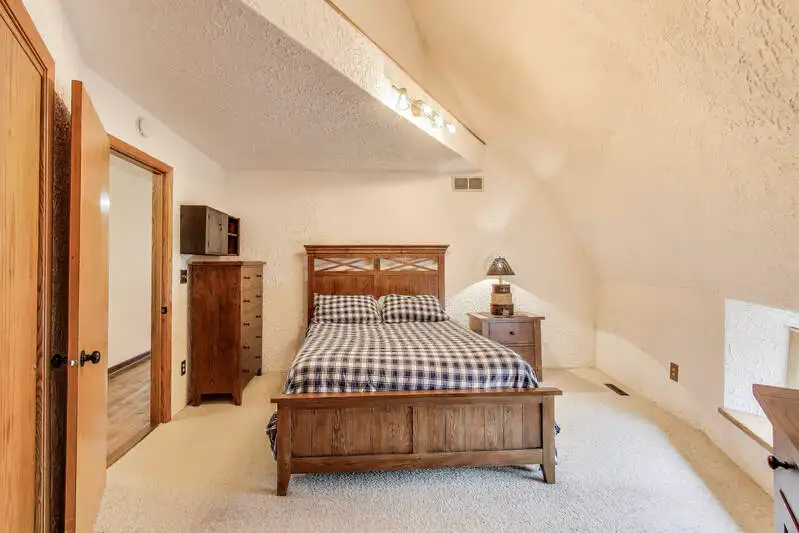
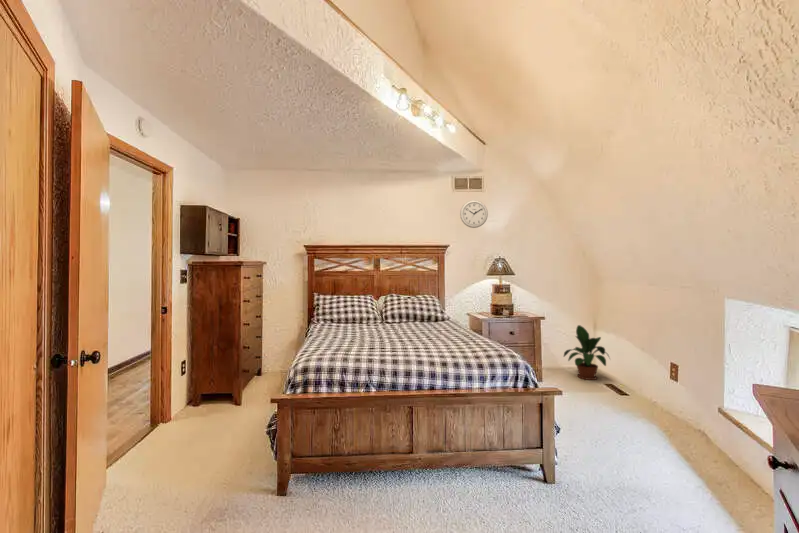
+ potted plant [563,324,612,381]
+ wall clock [459,199,489,229]
